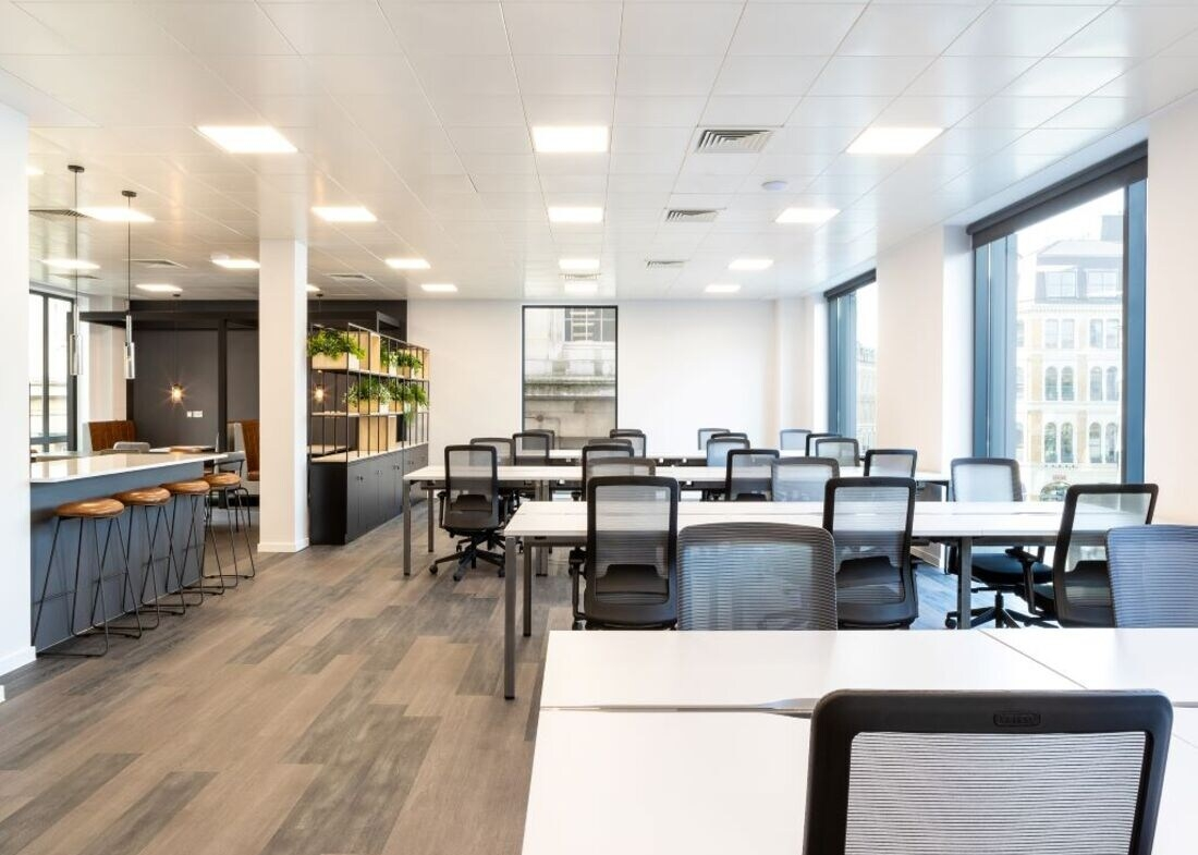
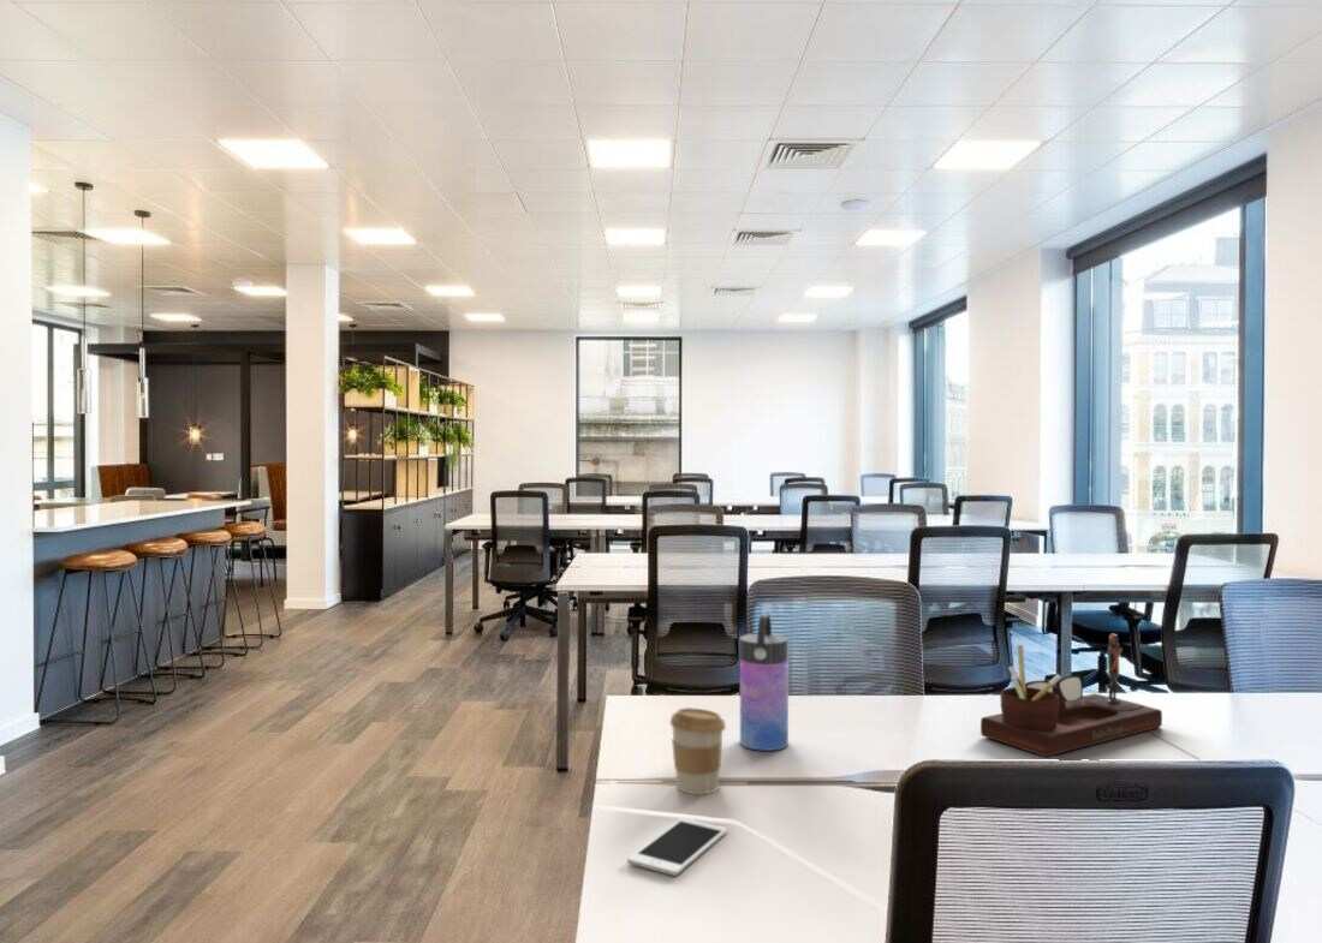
+ water bottle [739,613,790,752]
+ cell phone [626,817,728,877]
+ desk organizer [979,633,1163,758]
+ coffee cup [669,706,727,795]
